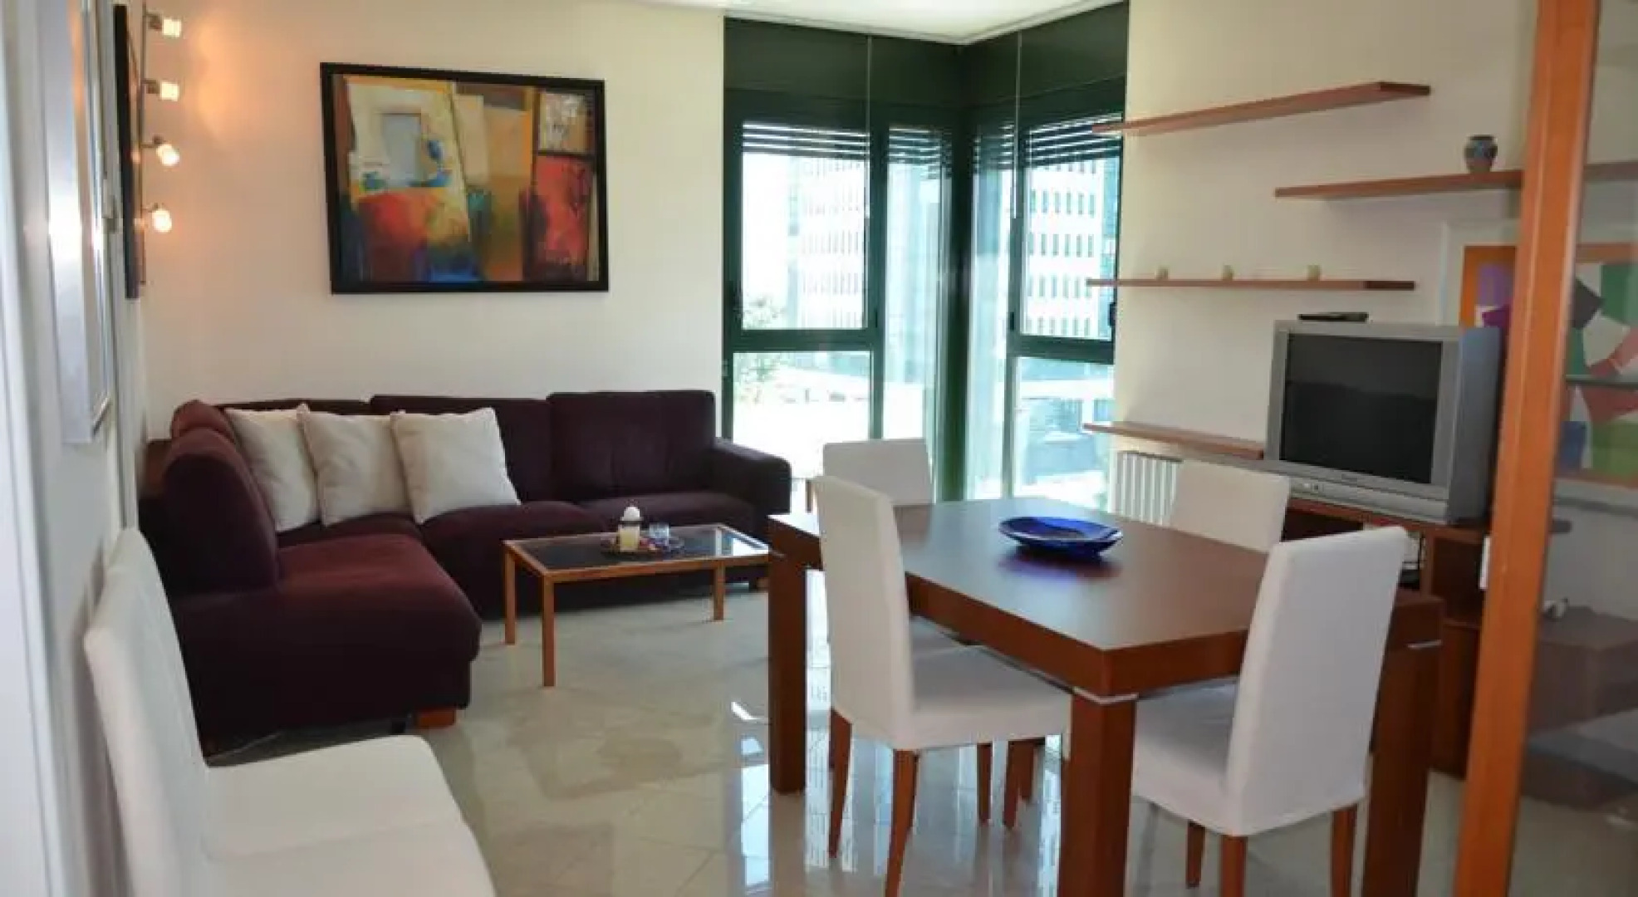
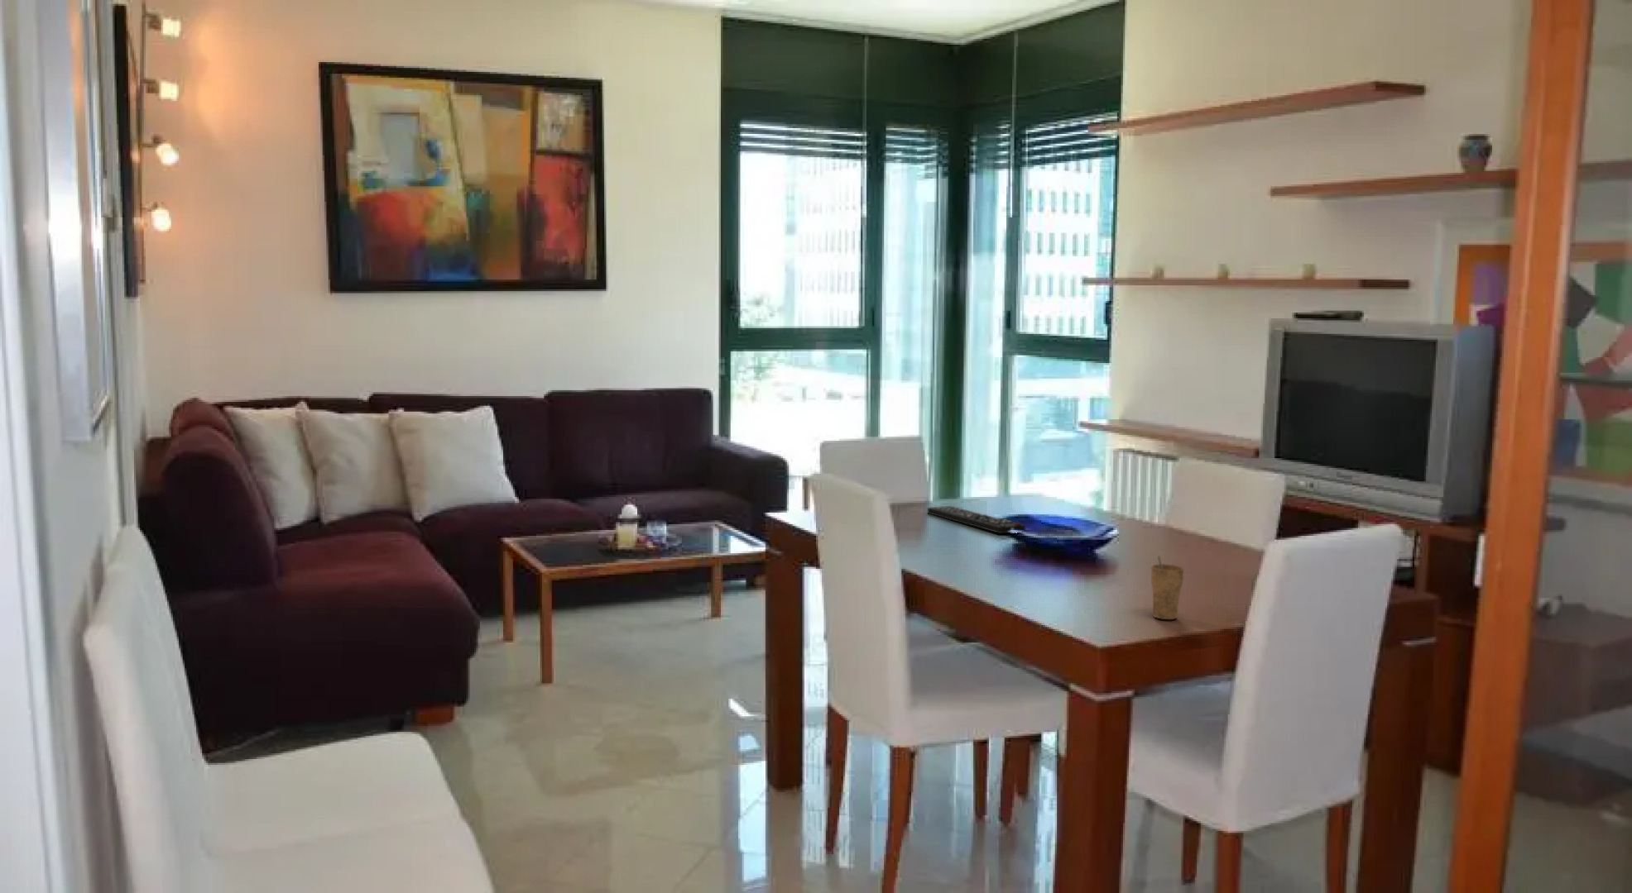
+ remote control [927,505,1026,534]
+ cup [1150,555,1185,620]
